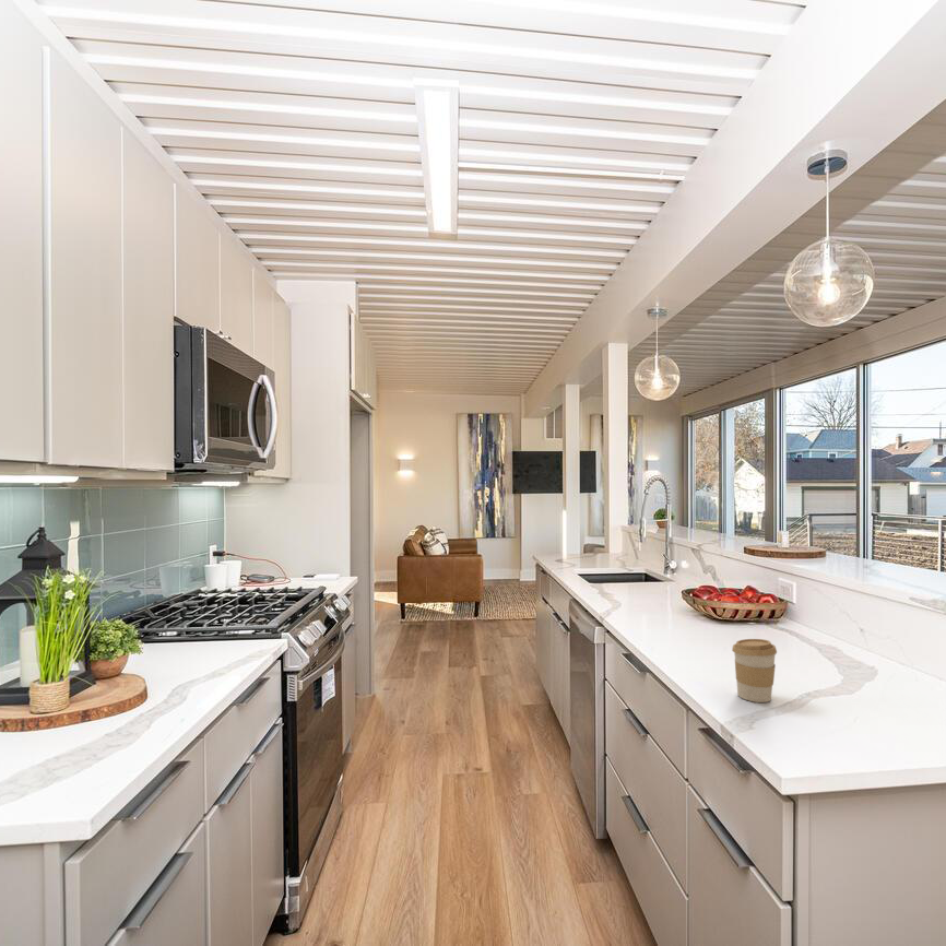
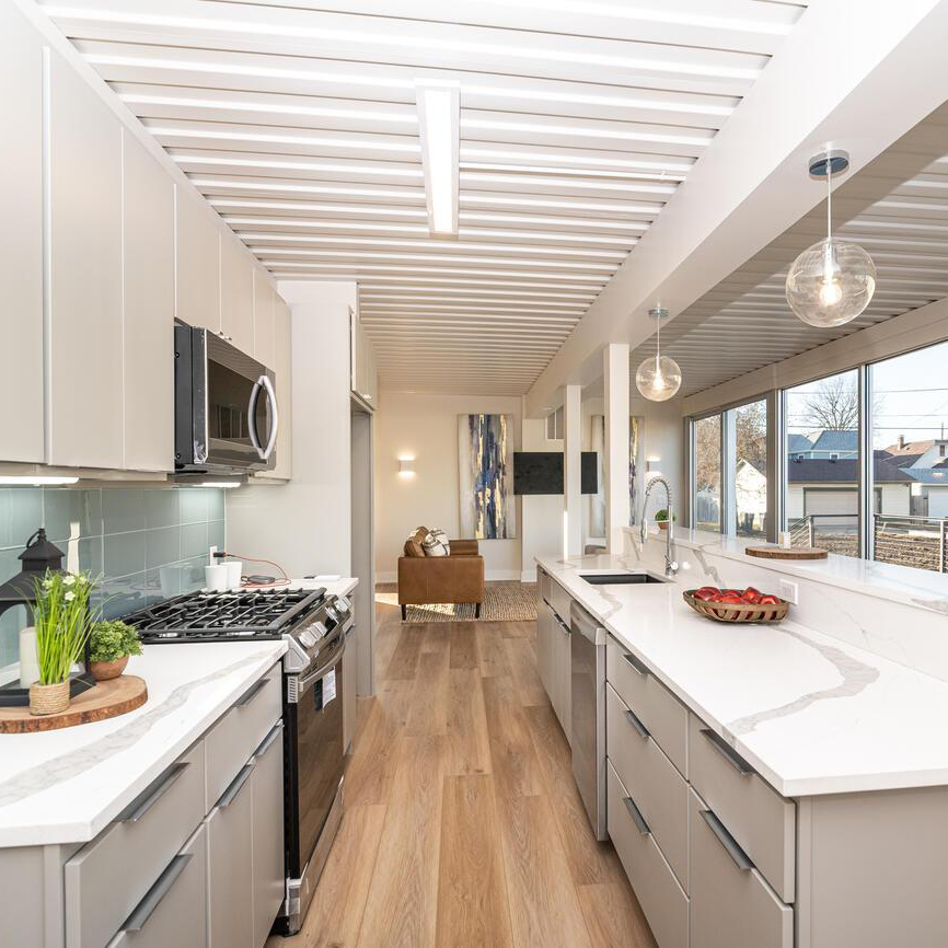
- coffee cup [731,638,778,703]
